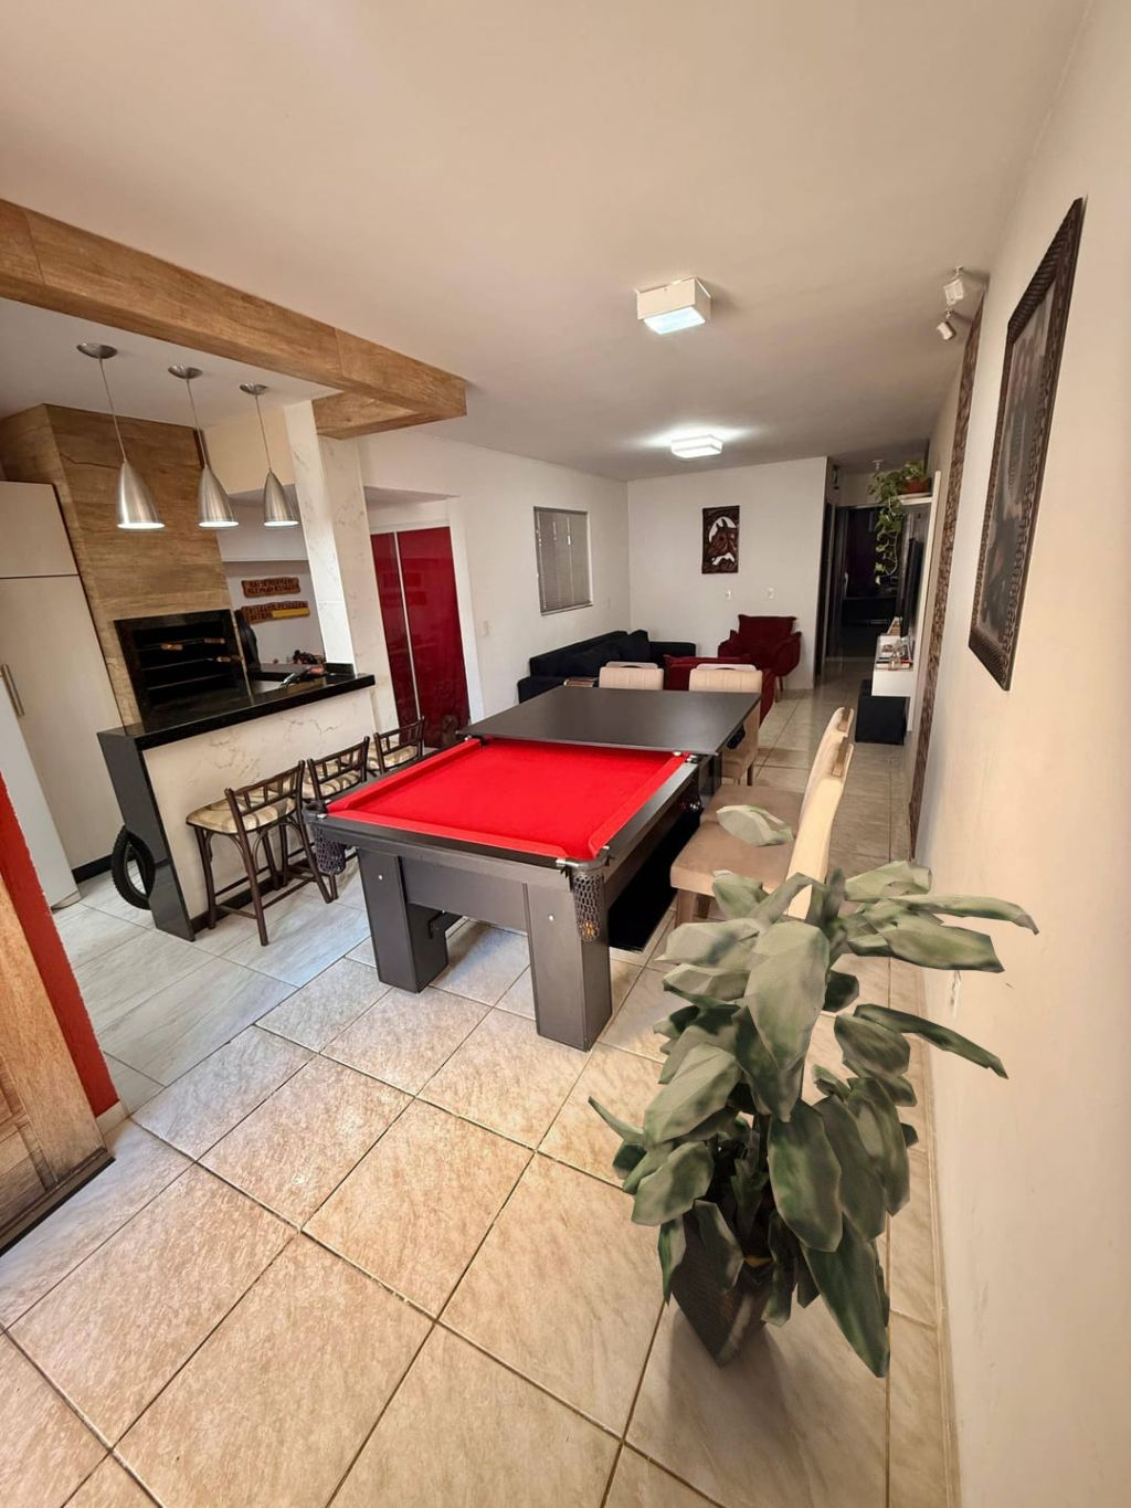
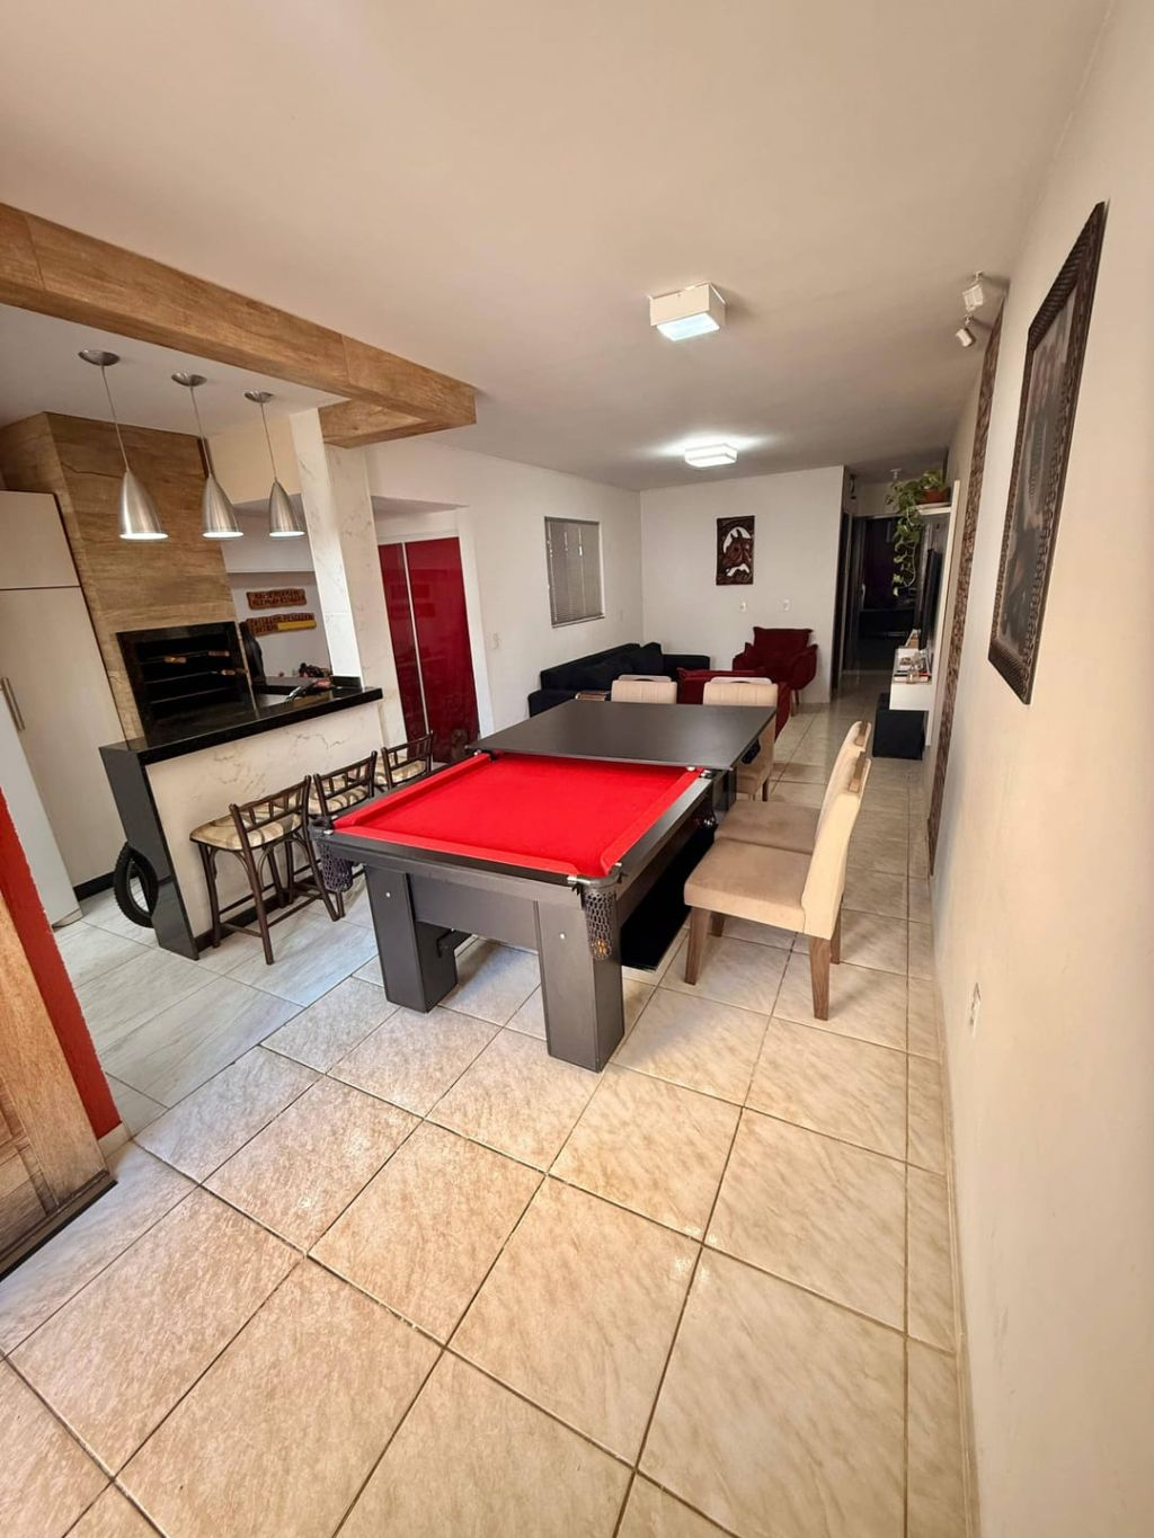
- indoor plant [587,803,1041,1378]
